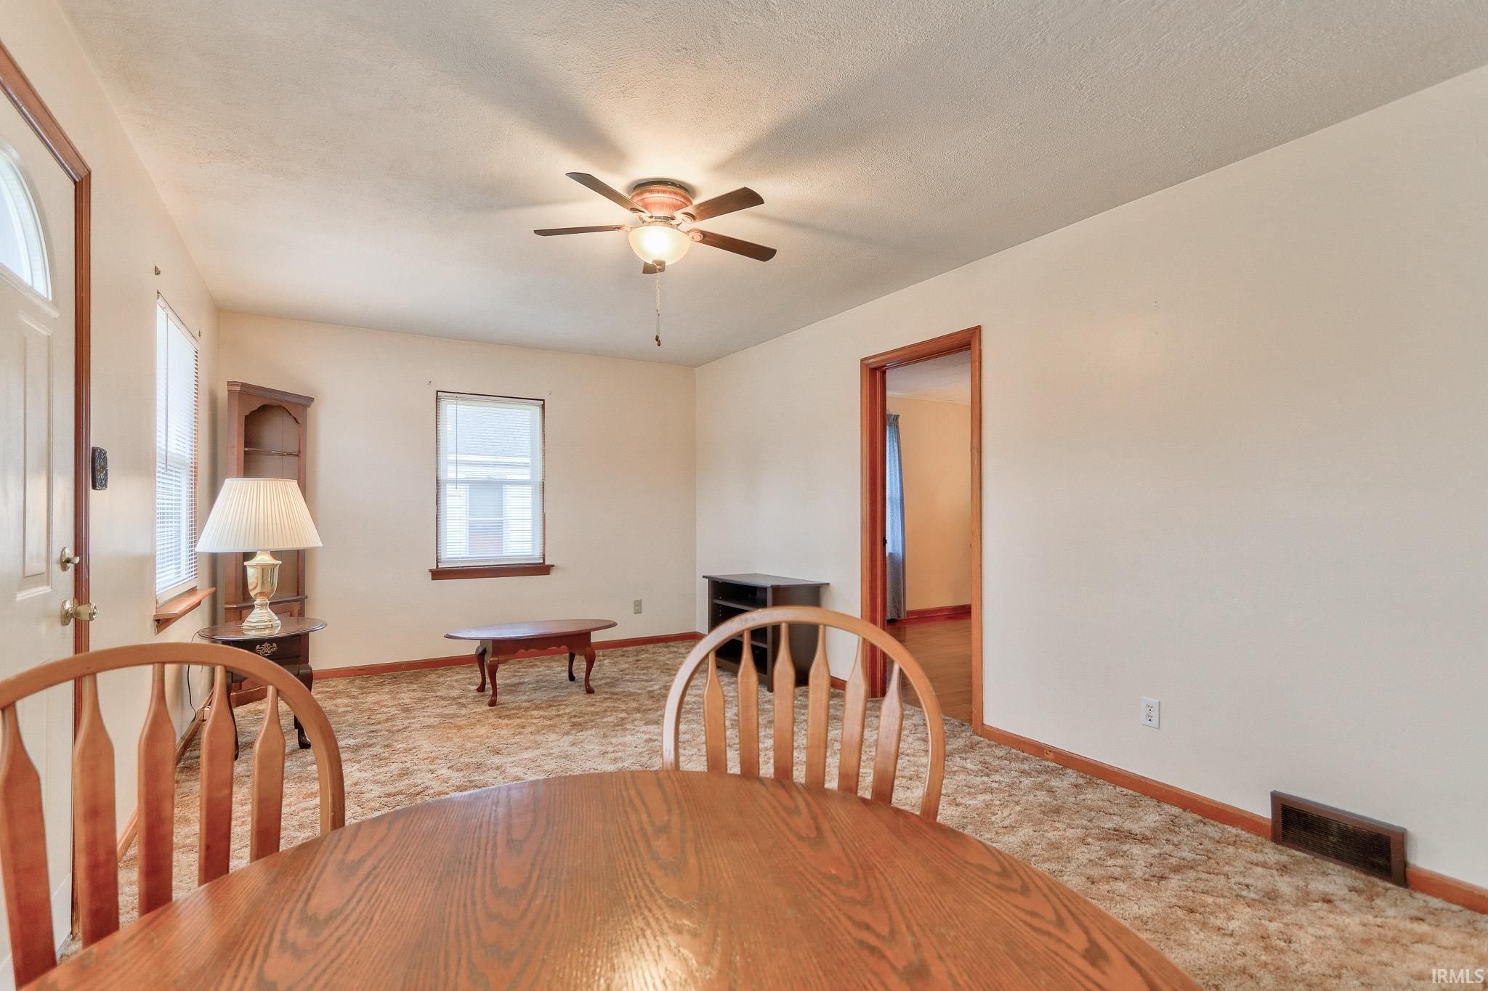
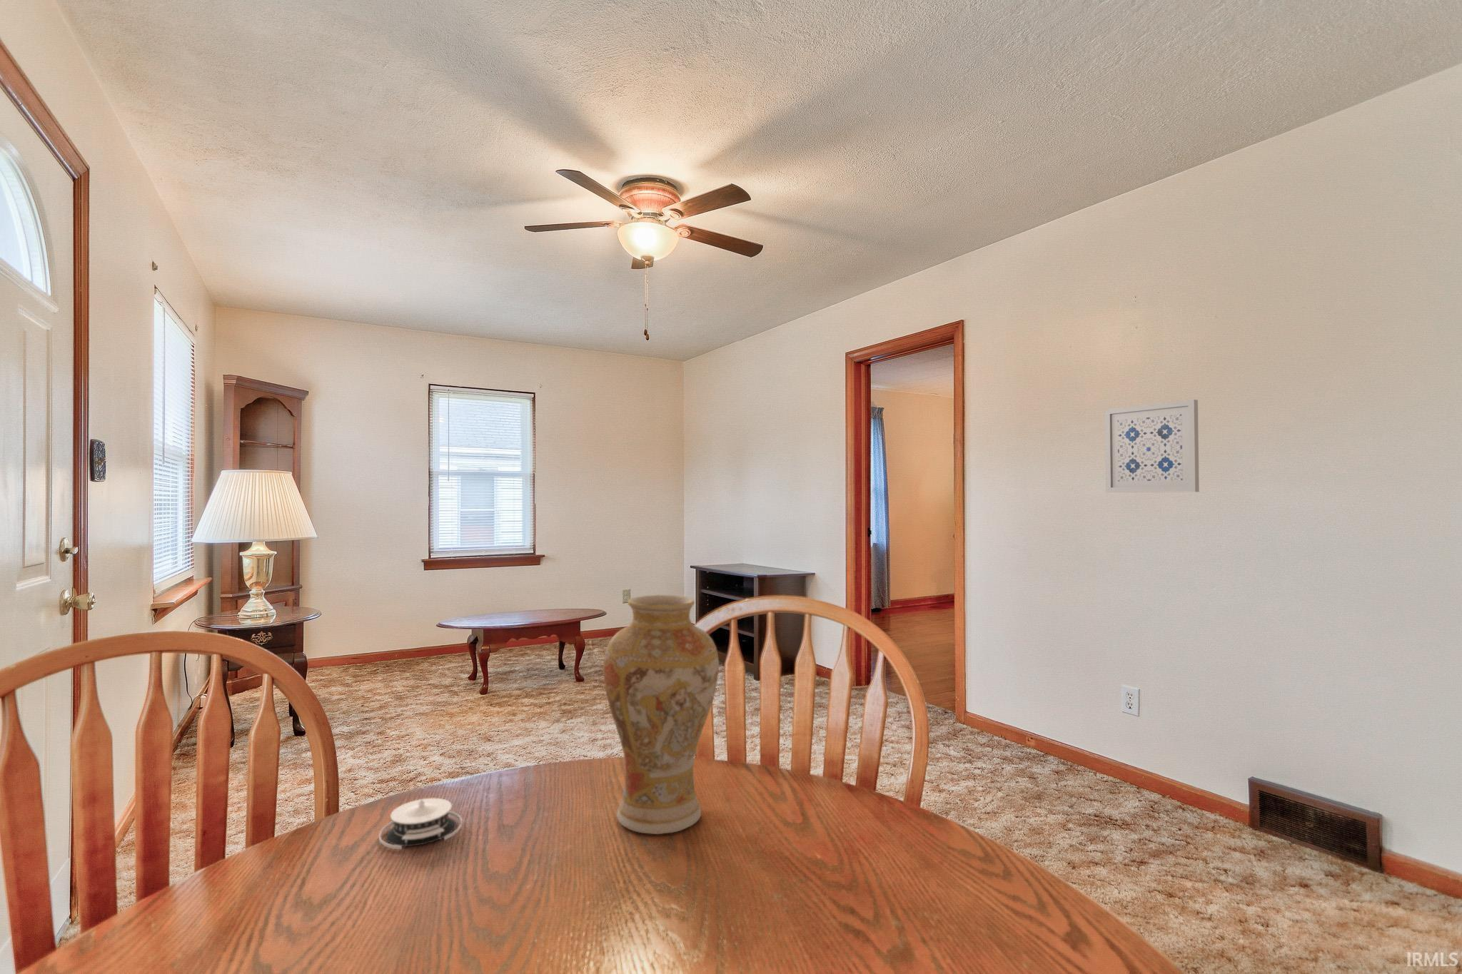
+ vase [602,595,720,835]
+ wall art [1104,399,1200,494]
+ architectural model [378,795,463,850]
